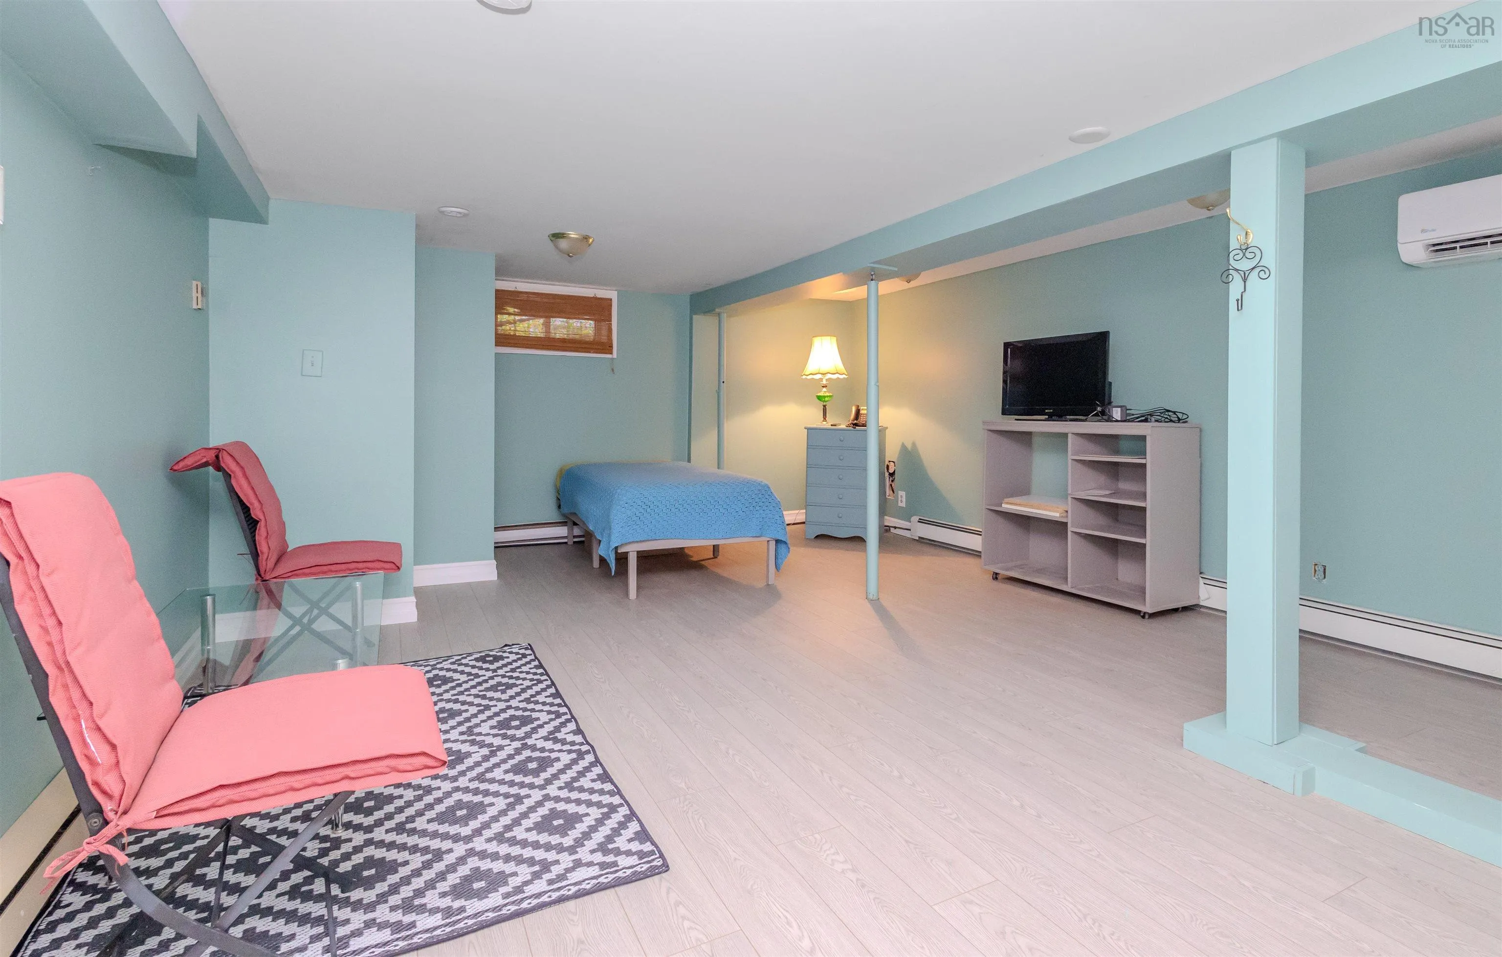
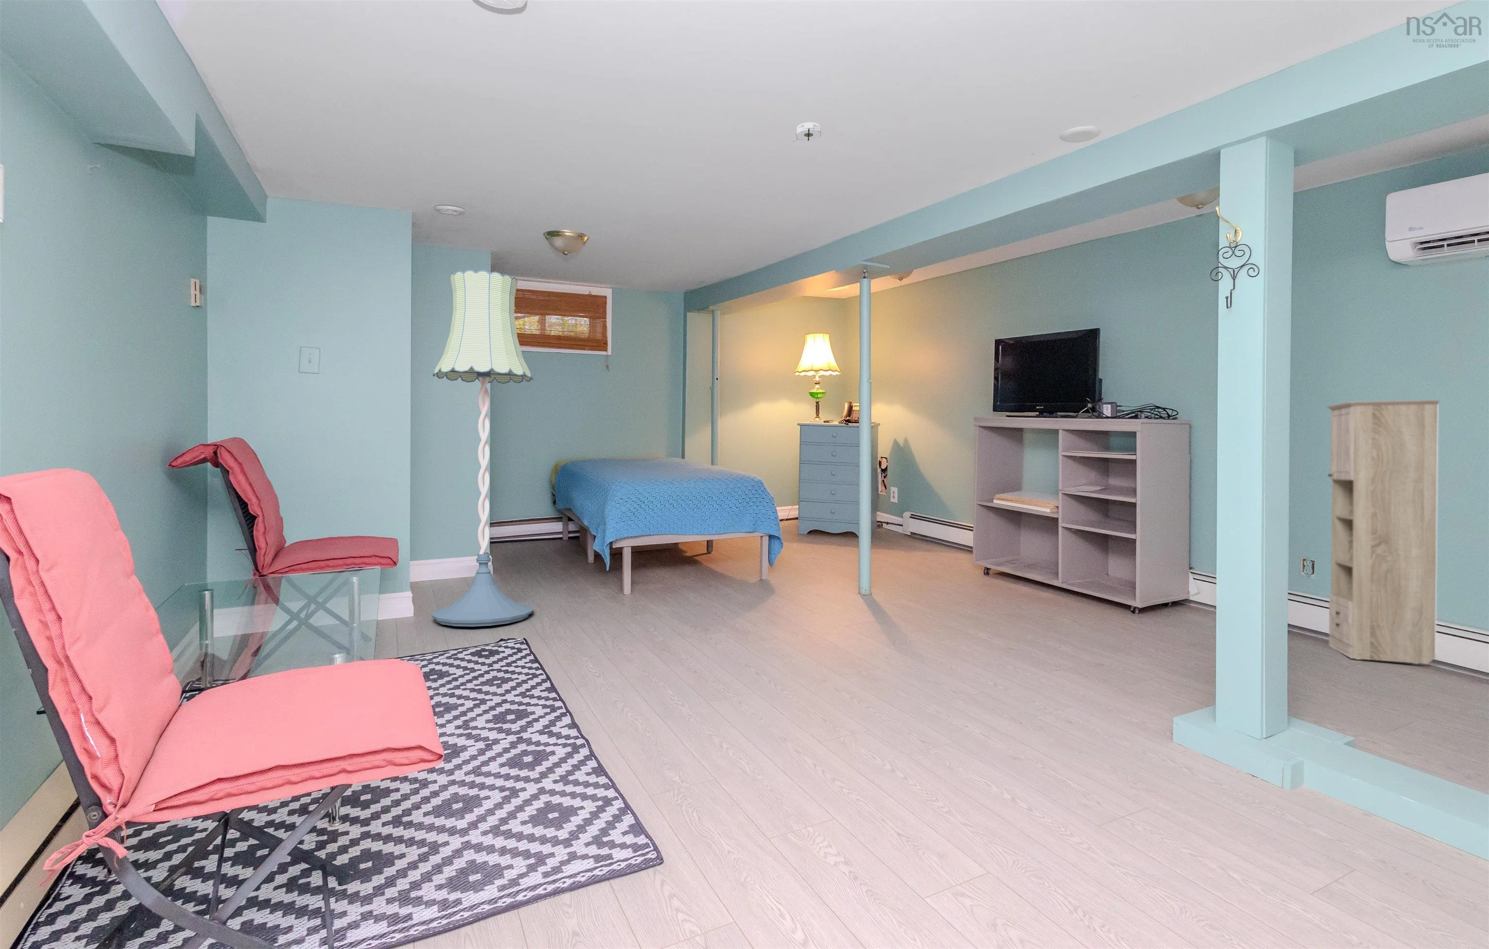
+ smoke detector [792,122,824,142]
+ floor lamp [431,269,534,628]
+ storage cabinet [1325,400,1440,665]
